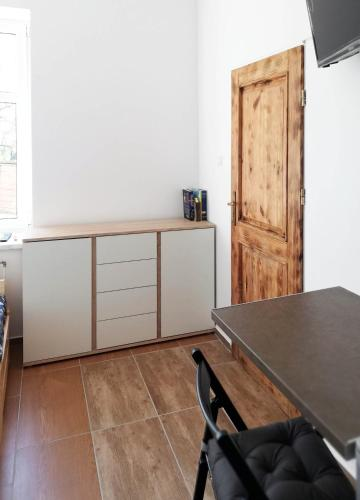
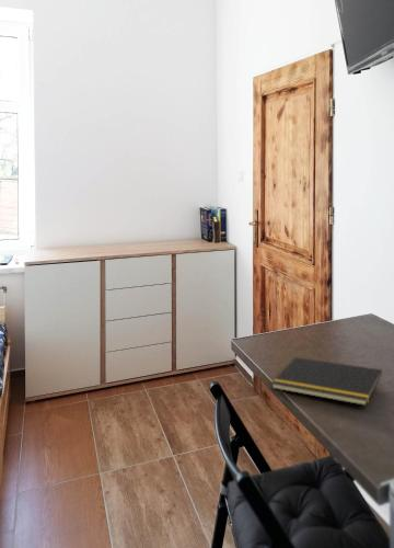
+ notepad [270,356,383,407]
